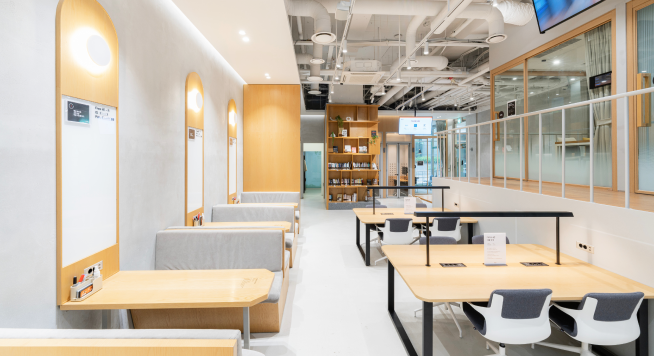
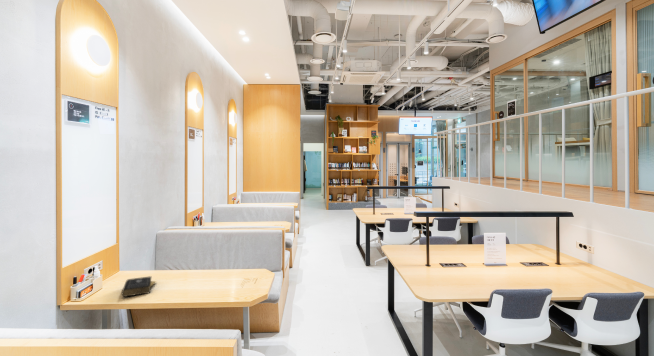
+ book [121,275,158,298]
